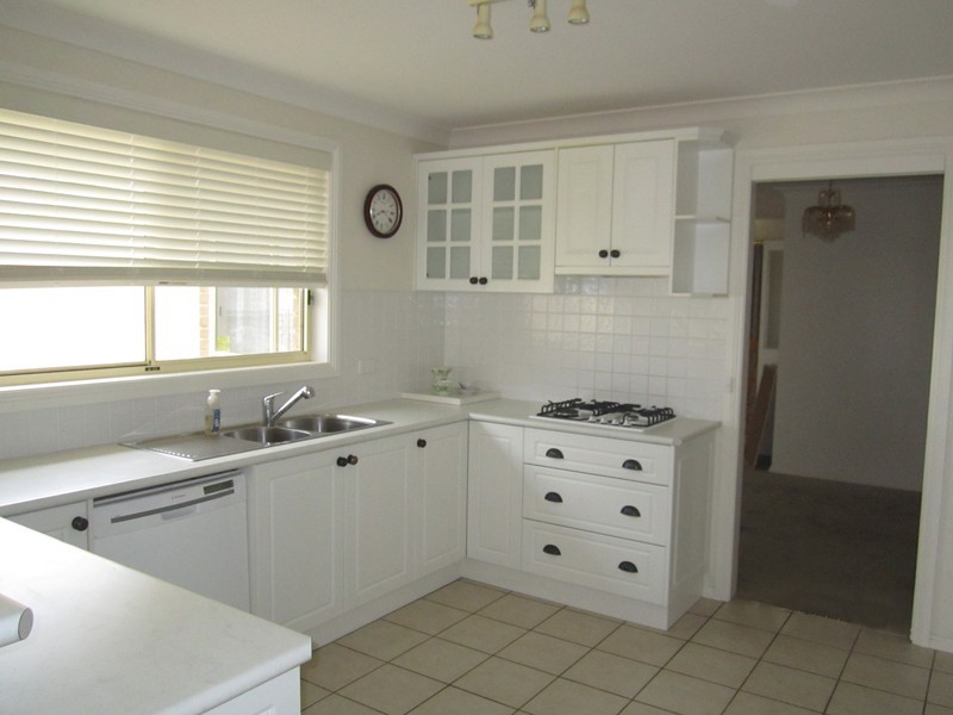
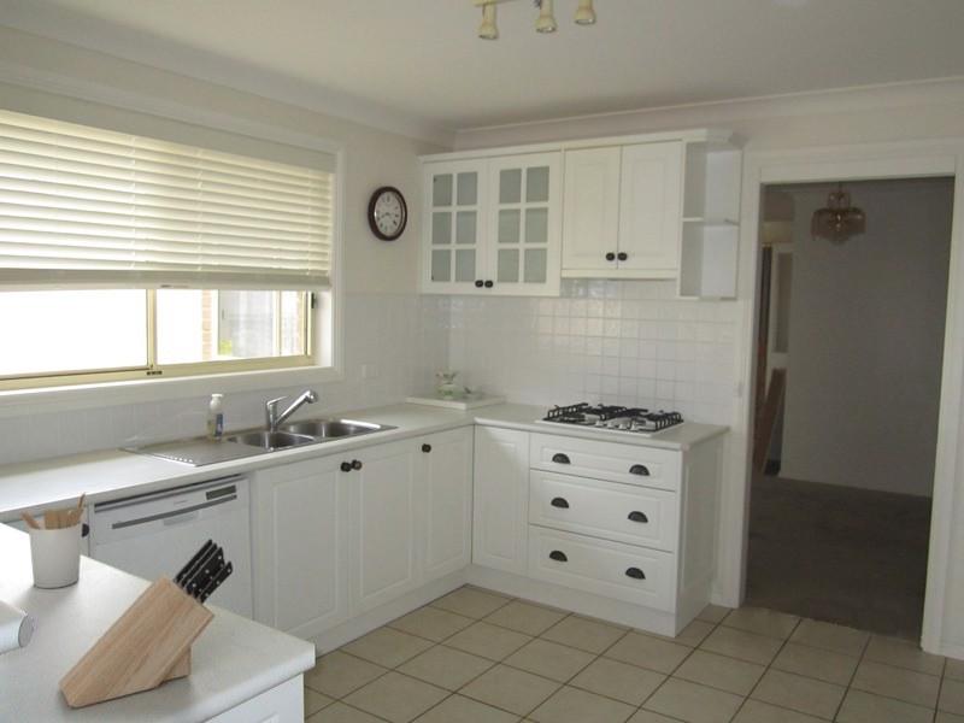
+ utensil holder [17,490,87,589]
+ knife block [58,537,234,709]
